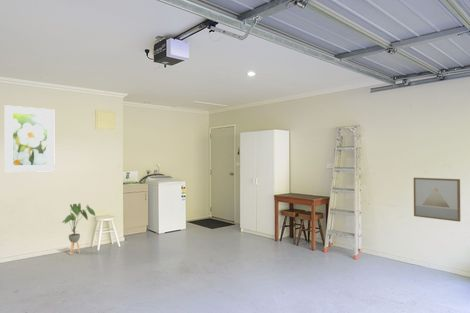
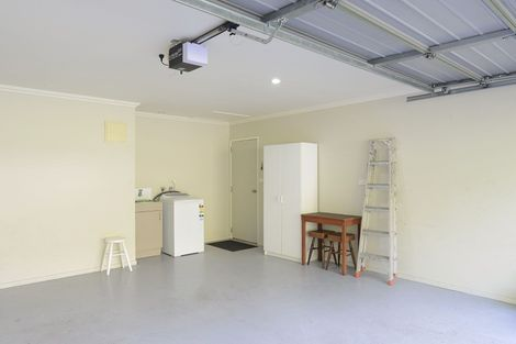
- wall art [413,177,461,222]
- house plant [62,202,96,256]
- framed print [3,105,56,173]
